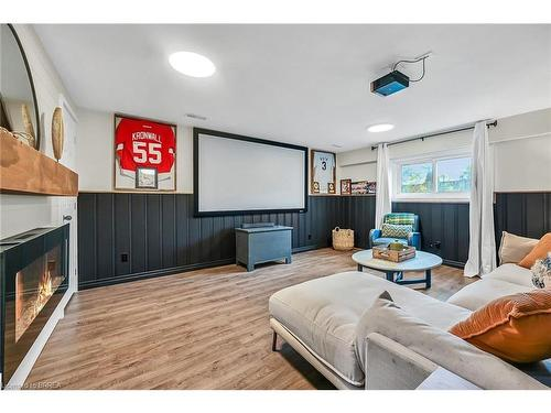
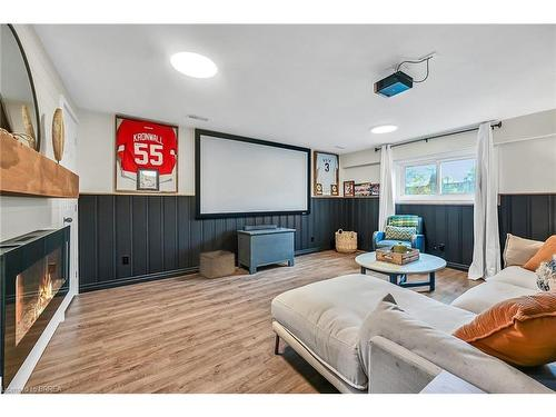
+ storage bin [198,249,236,280]
